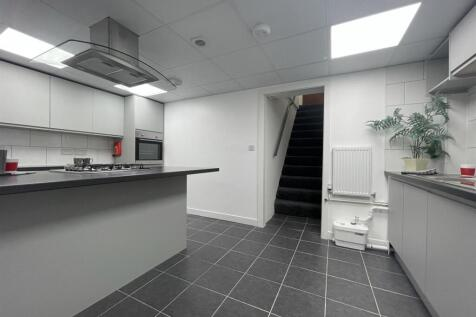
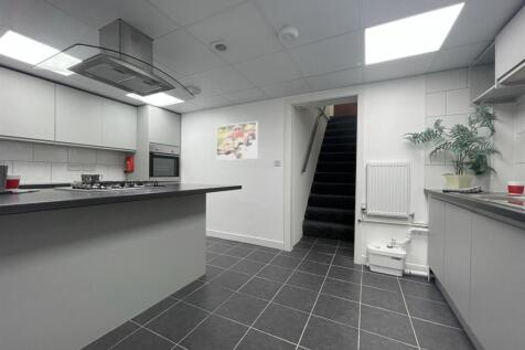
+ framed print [215,120,259,161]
